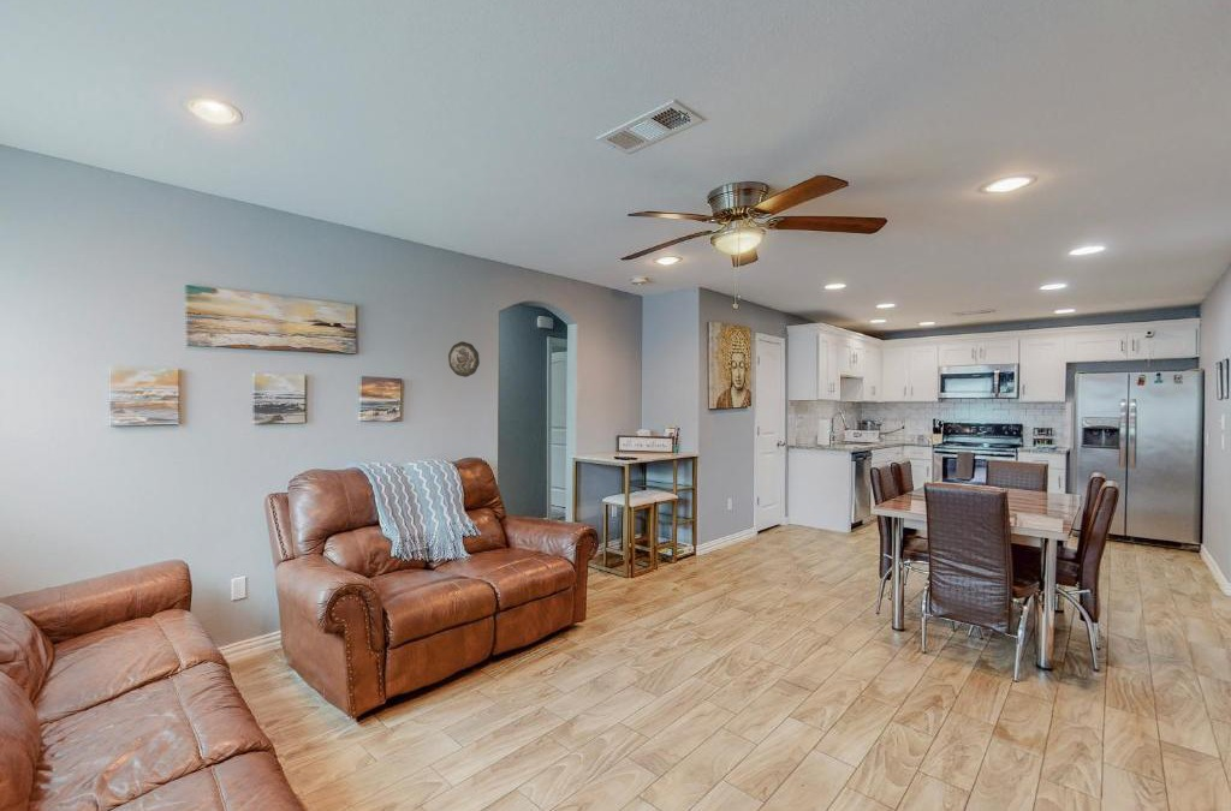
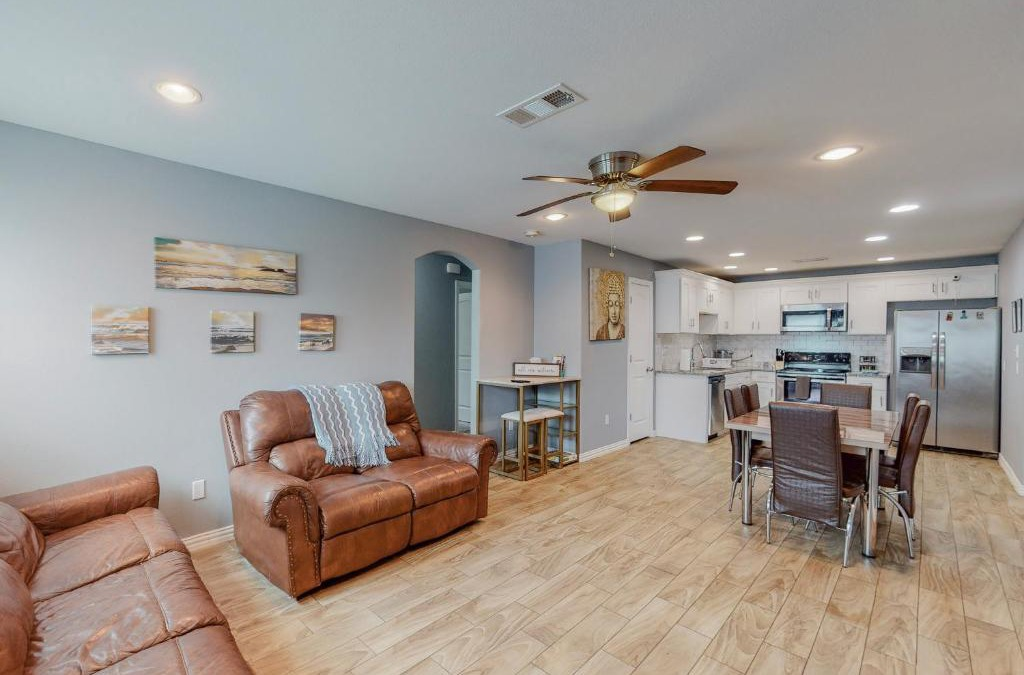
- decorative plate [447,340,481,378]
